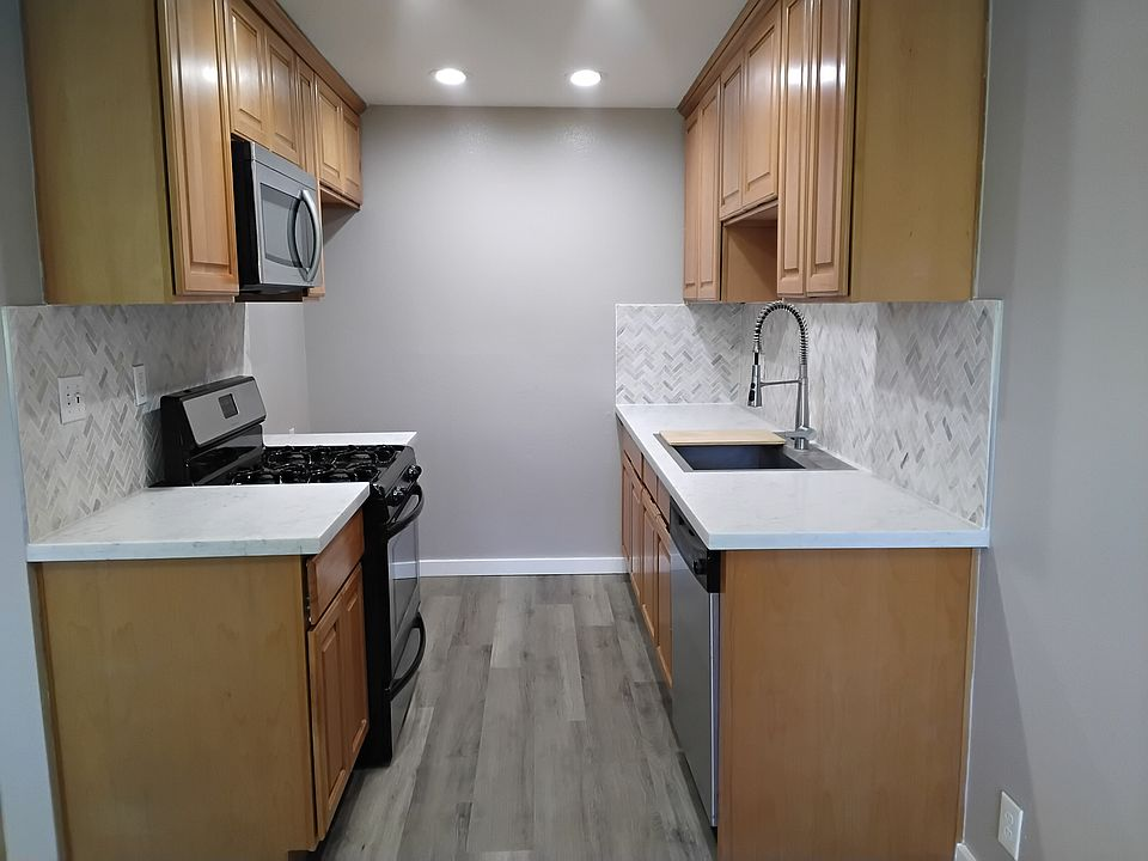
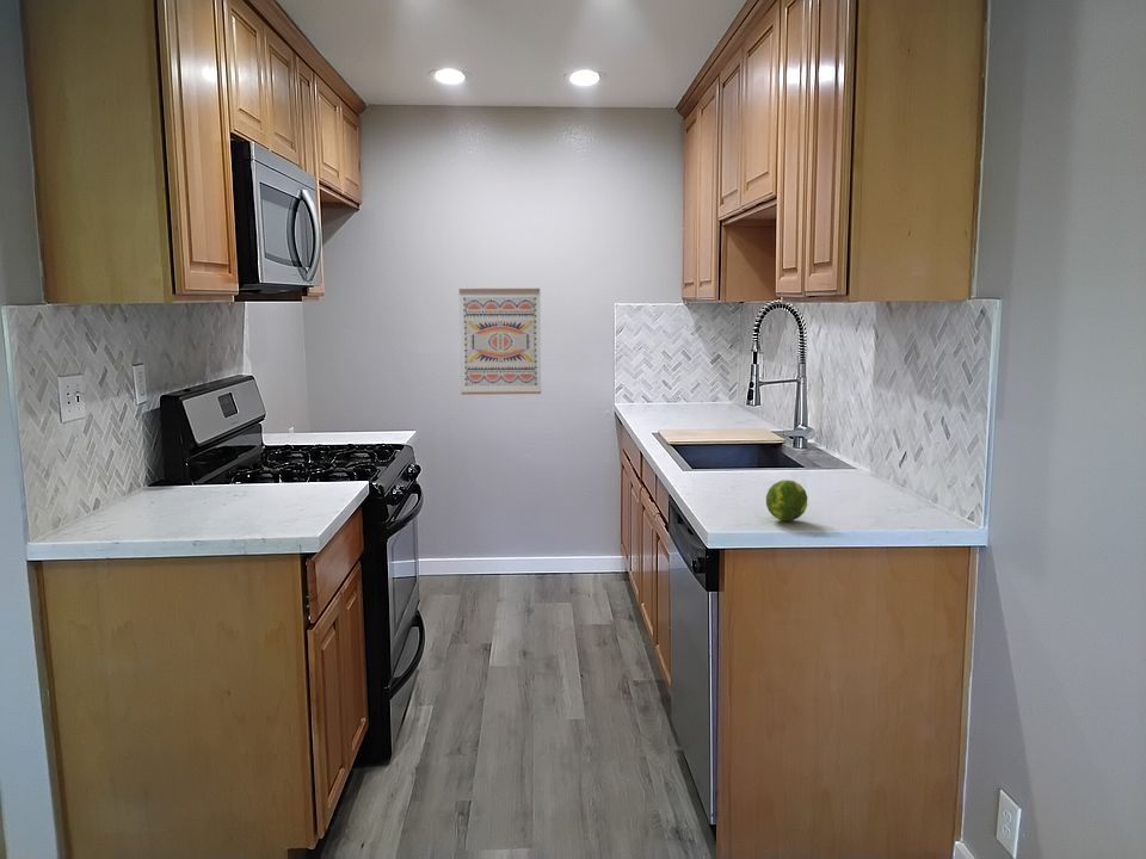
+ fruit [765,478,808,523]
+ wall art [458,288,542,396]
